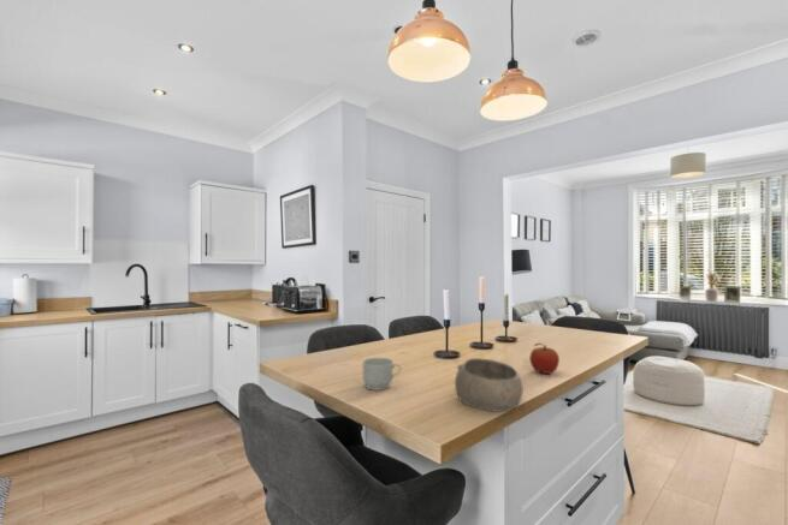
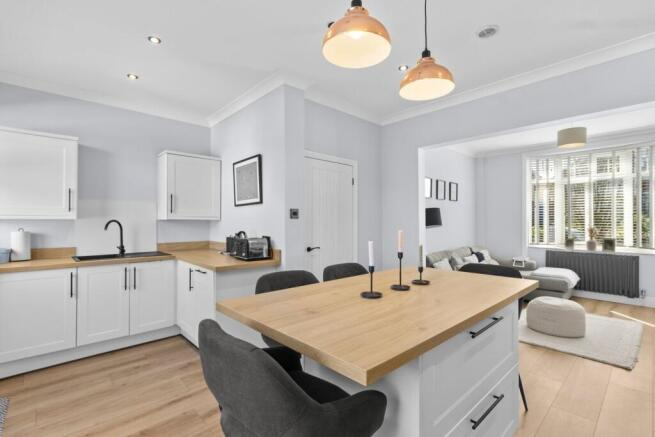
- fruit [528,342,561,375]
- bowl [454,357,525,413]
- mug [362,357,402,392]
